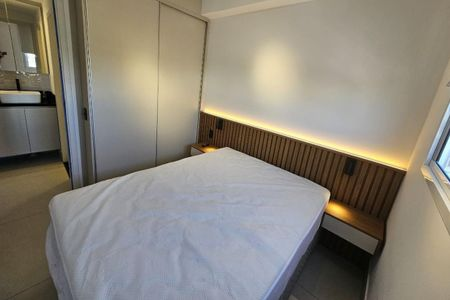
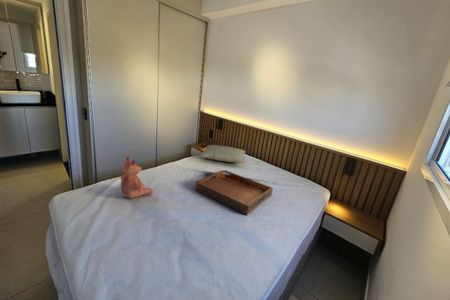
+ pillow [198,144,247,164]
+ serving tray [194,169,274,216]
+ teddy bear [120,156,154,199]
